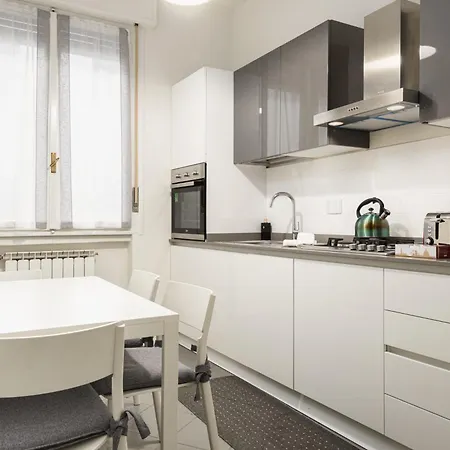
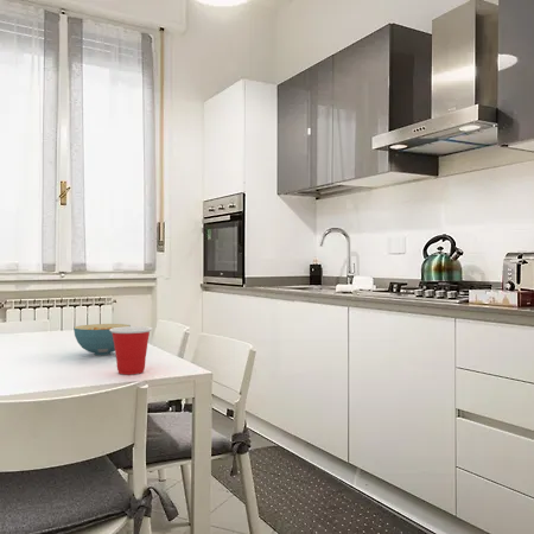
+ cereal bowl [72,323,132,356]
+ cup [109,325,153,375]
